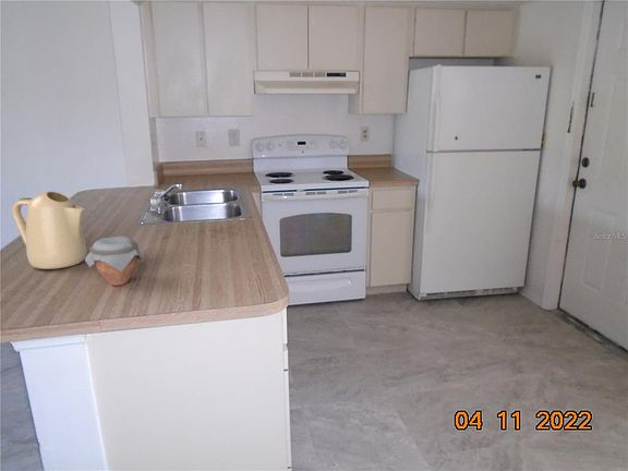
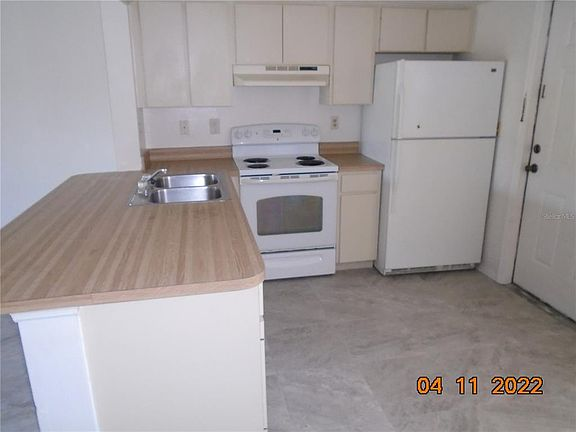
- kettle [11,191,87,270]
- jar [84,234,144,287]
